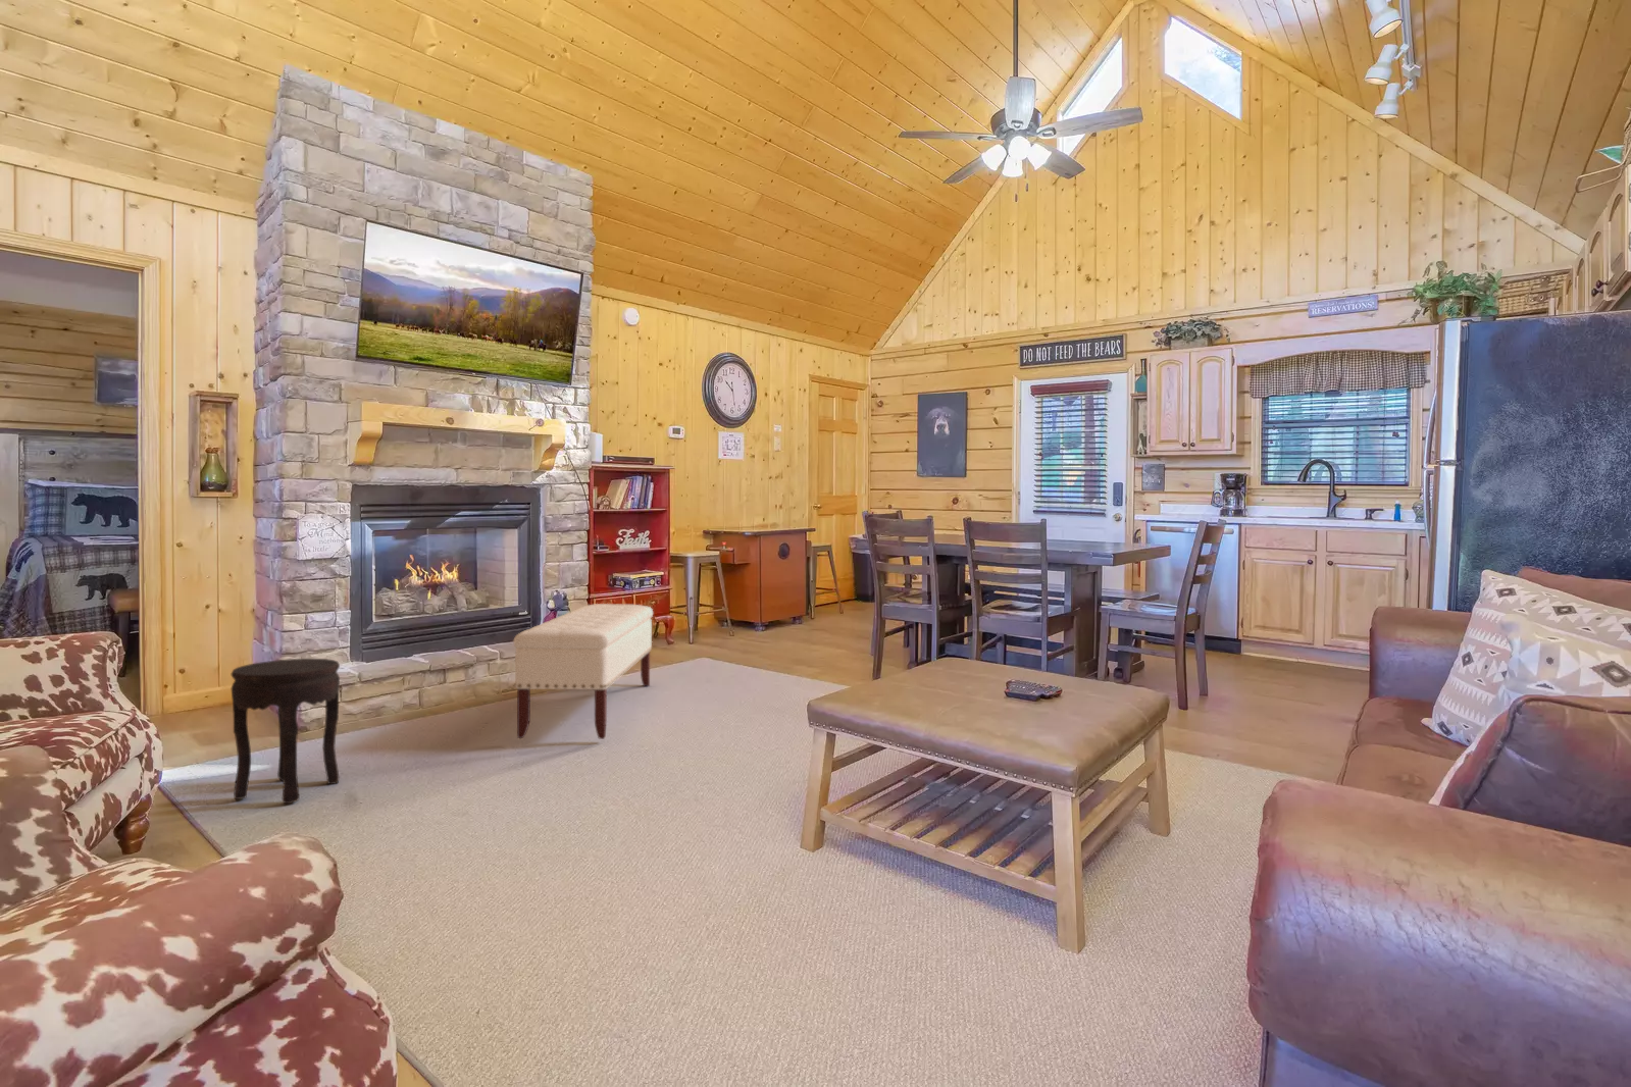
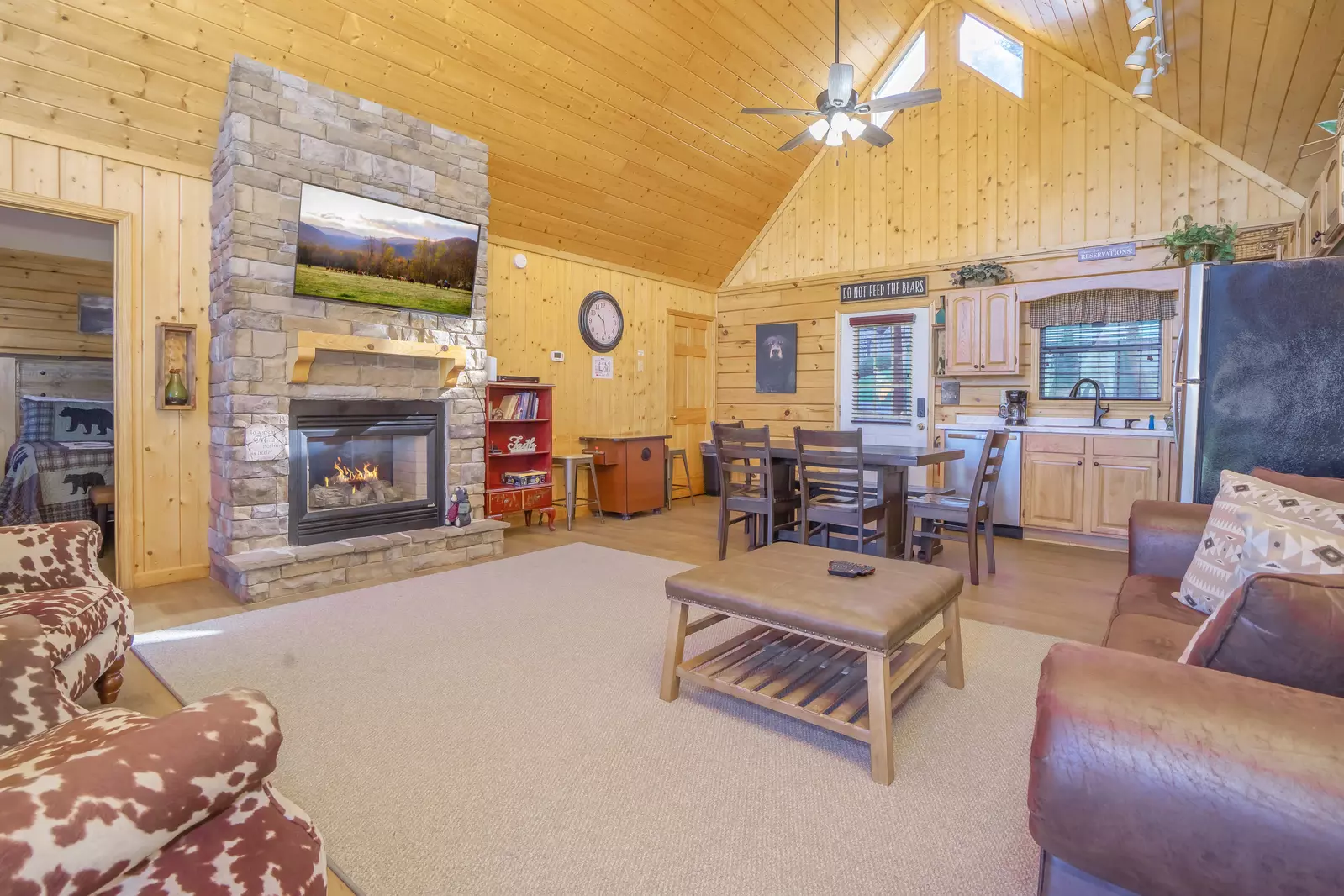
- bench [512,603,654,740]
- side table [231,658,341,804]
